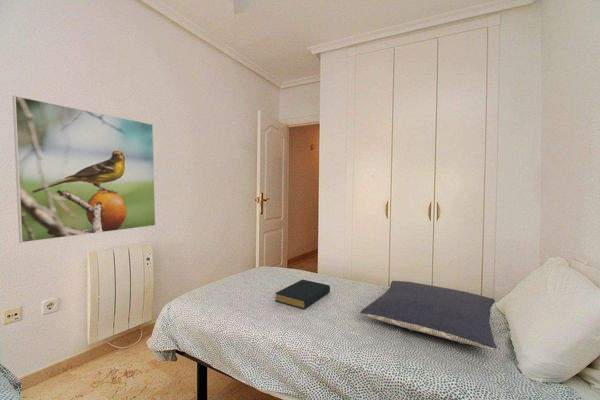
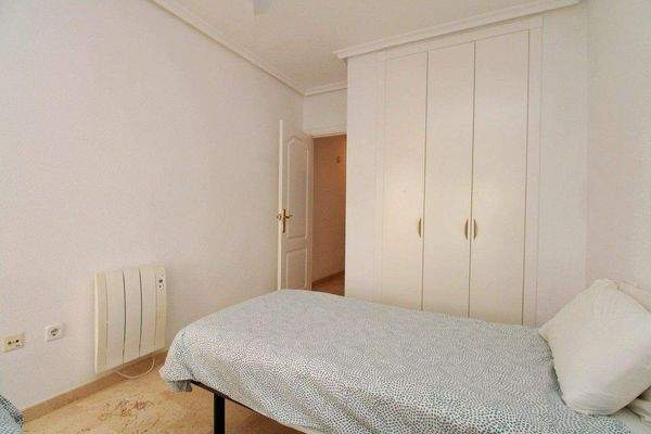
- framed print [12,95,156,244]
- pillow [360,280,498,351]
- hardback book [274,279,331,310]
